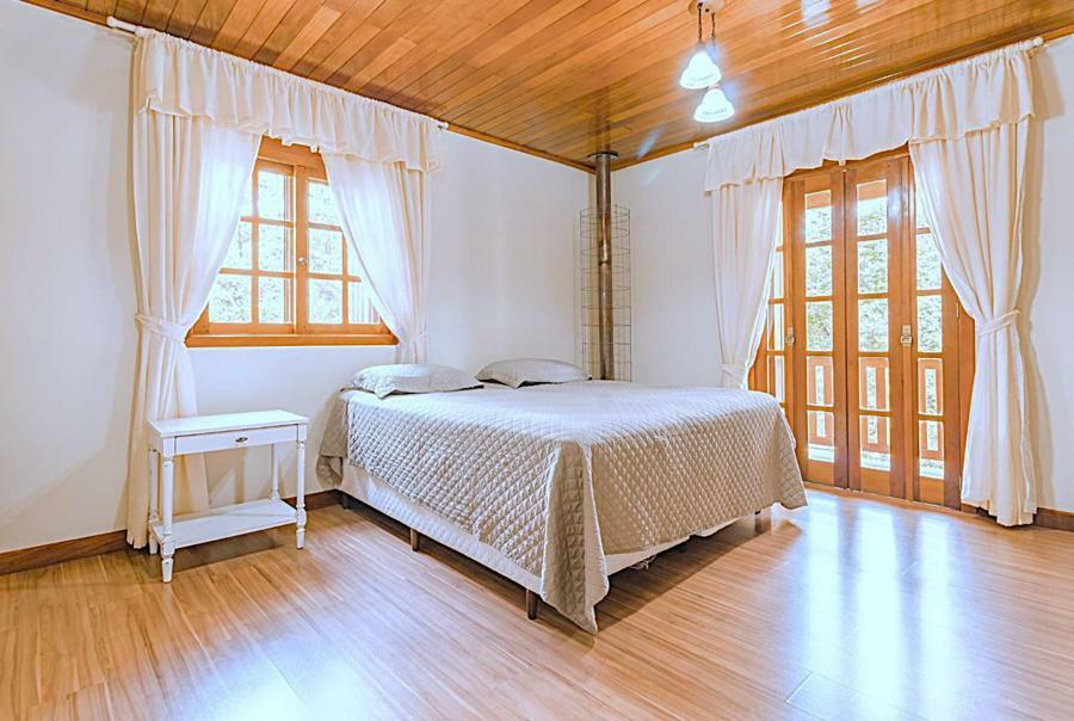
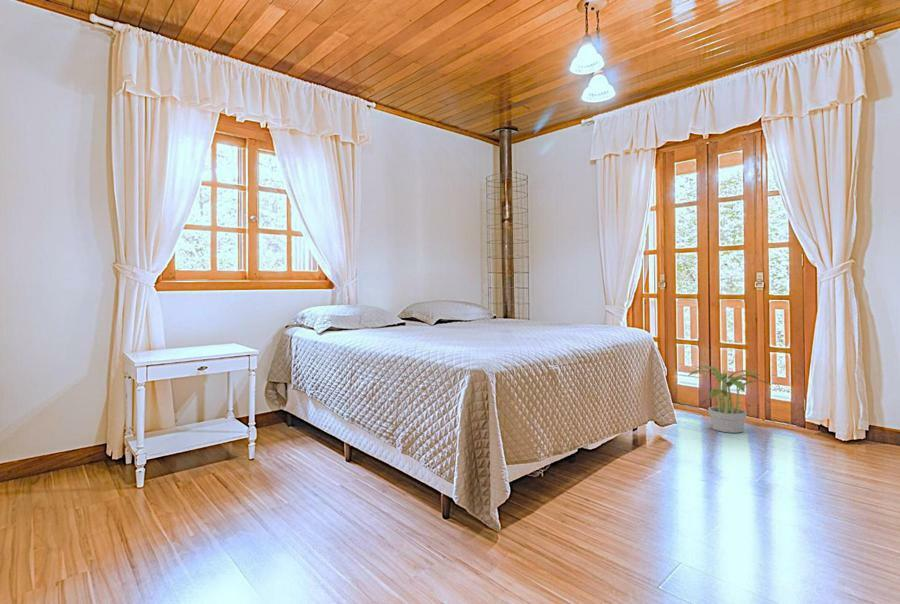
+ potted plant [687,365,772,434]
